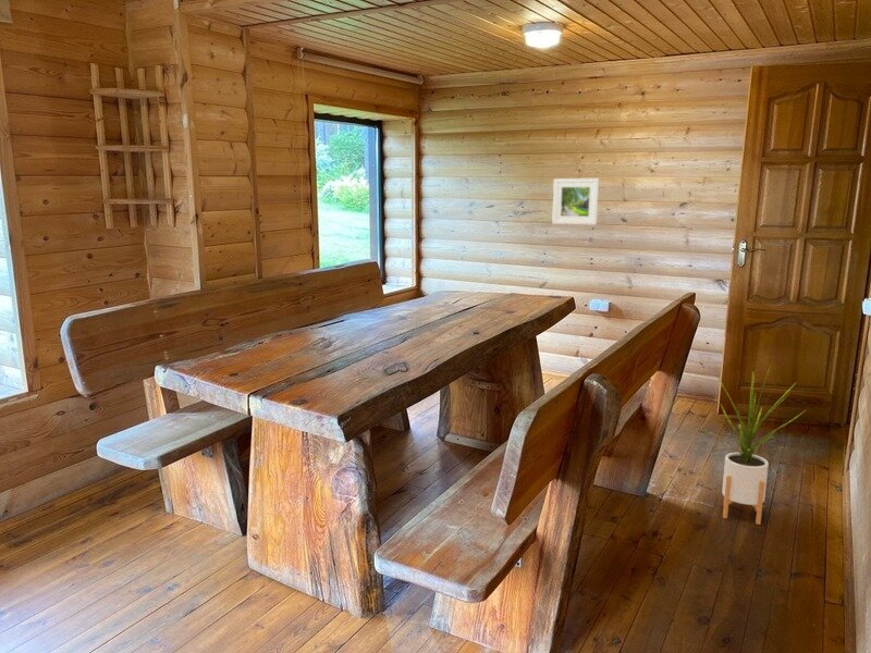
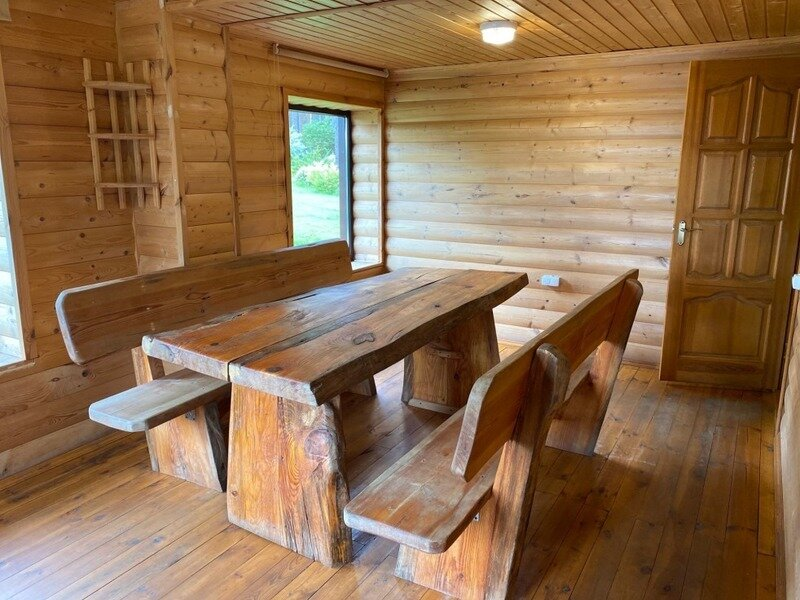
- house plant [703,365,808,526]
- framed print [551,177,600,226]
